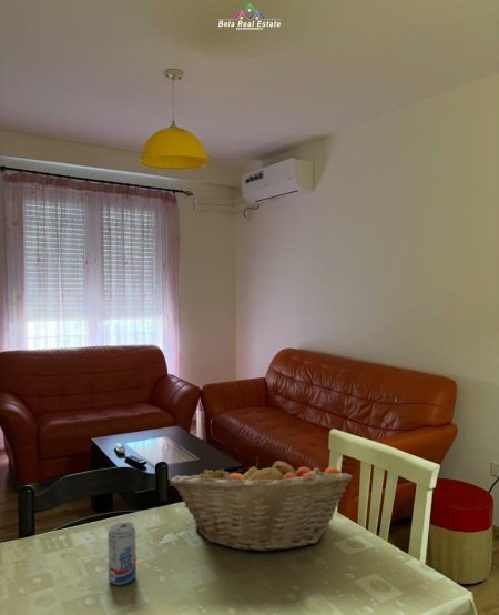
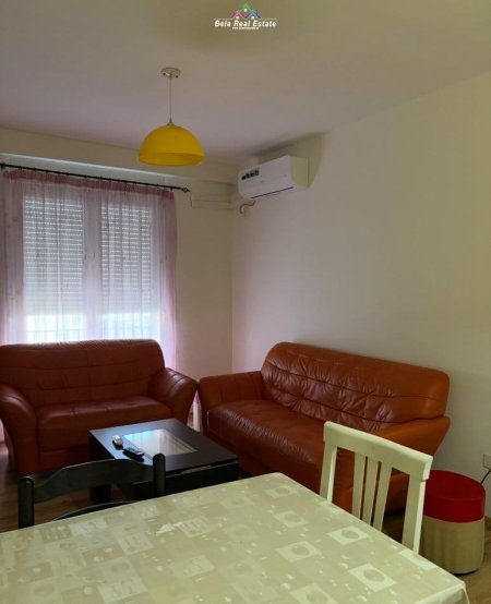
- fruit basket [169,456,353,553]
- beverage can [106,521,138,586]
